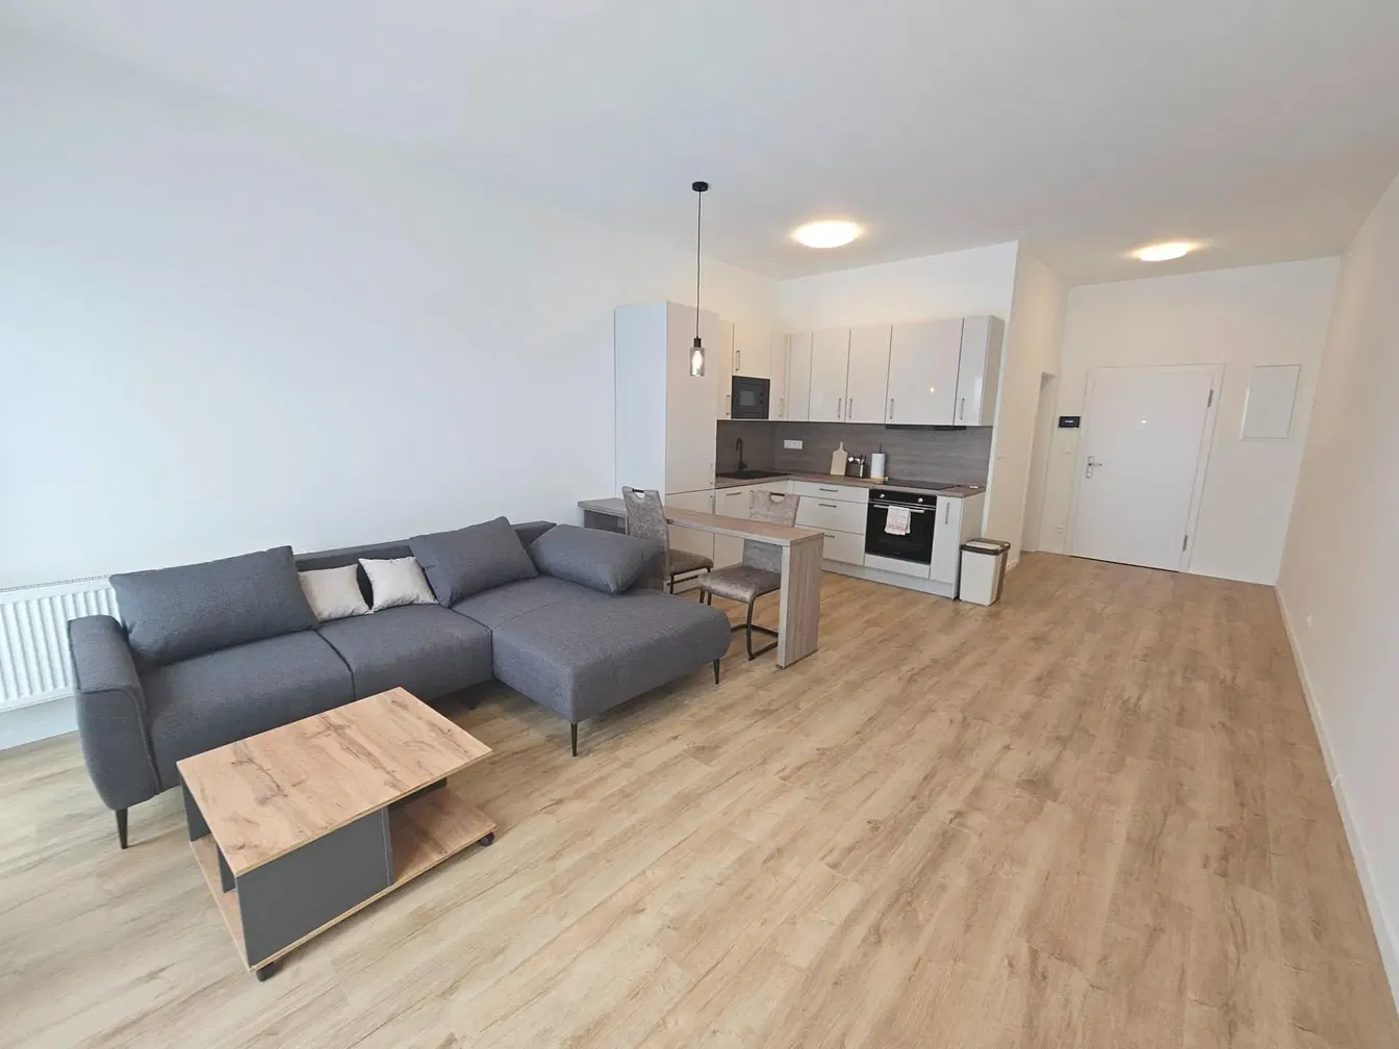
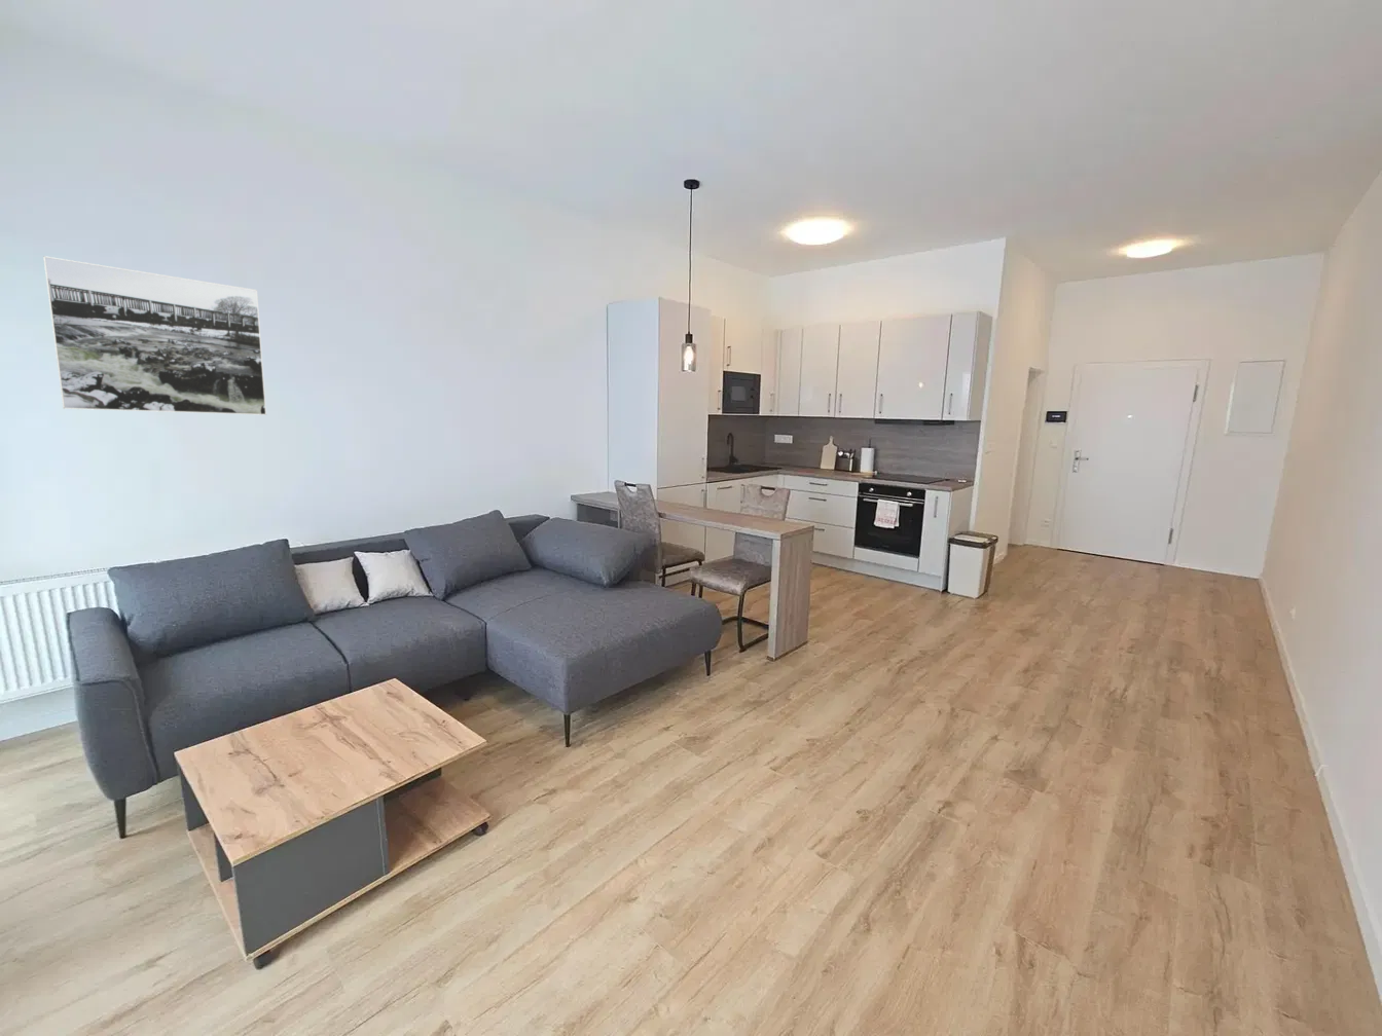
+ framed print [42,255,268,416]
